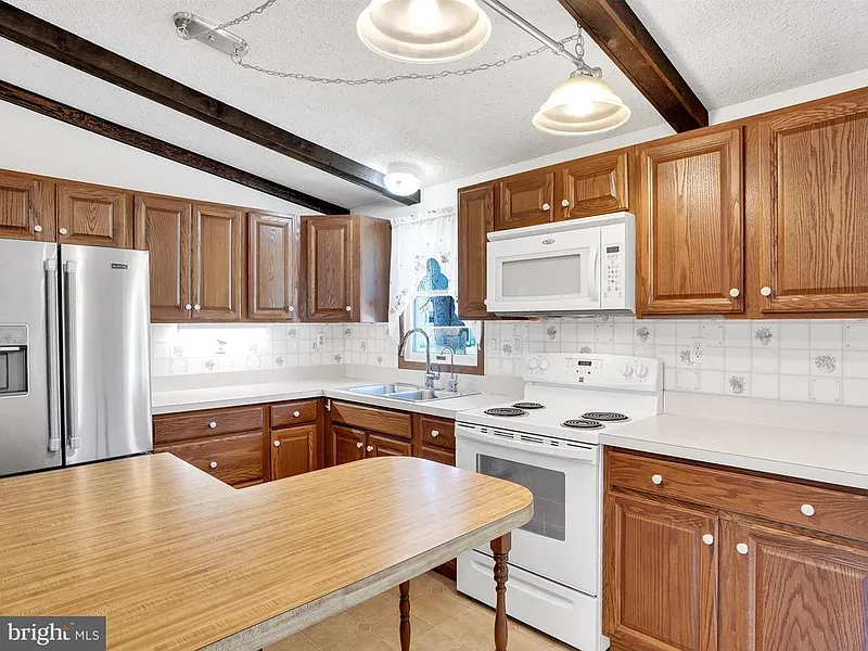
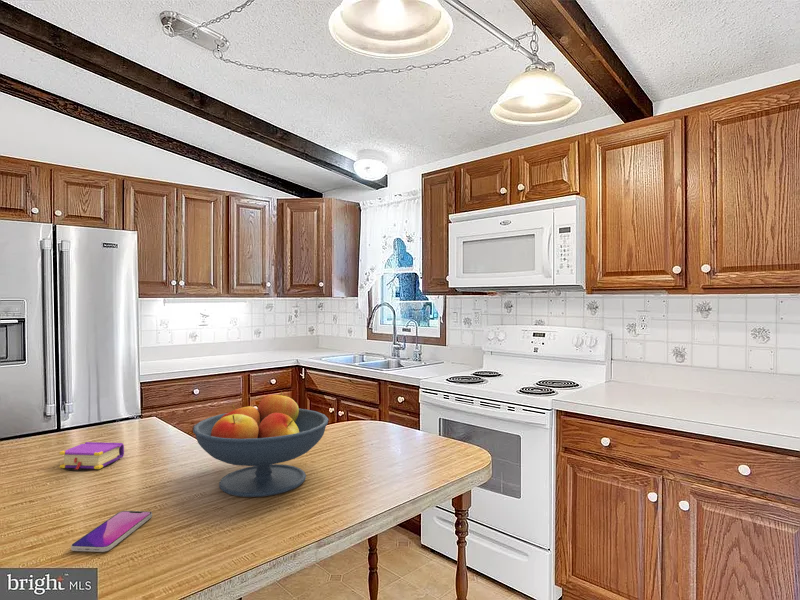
+ smartphone [70,510,153,553]
+ fruit bowl [192,391,329,498]
+ book [58,441,125,471]
